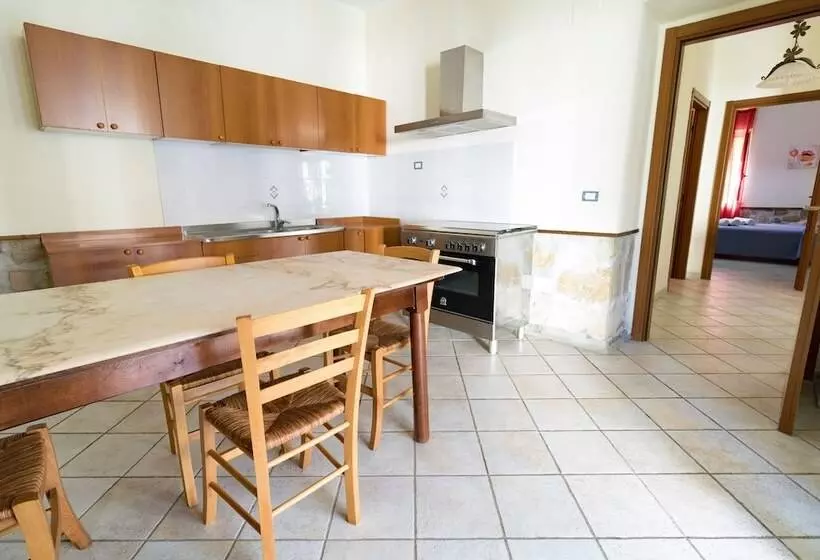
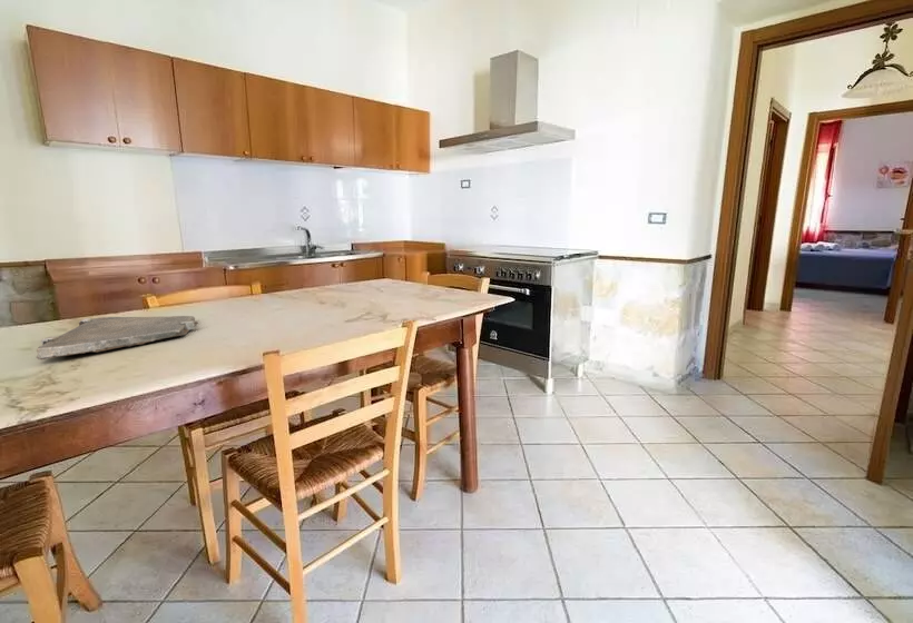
+ cutting board [35,315,198,360]
